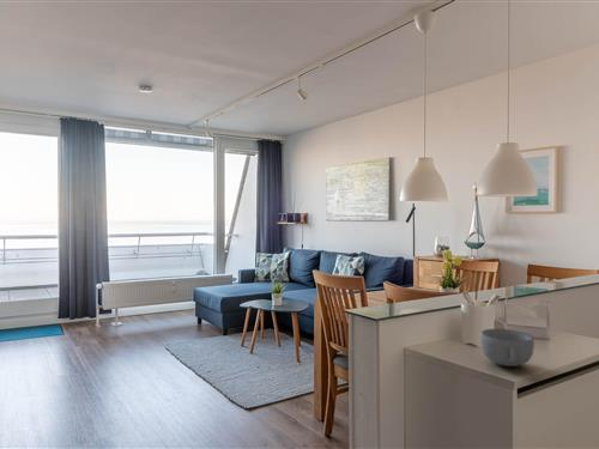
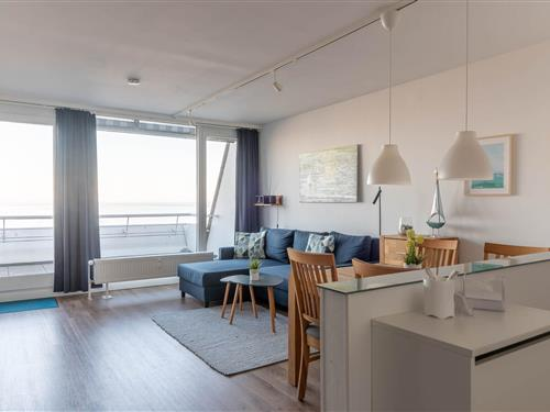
- bowl [479,328,536,368]
